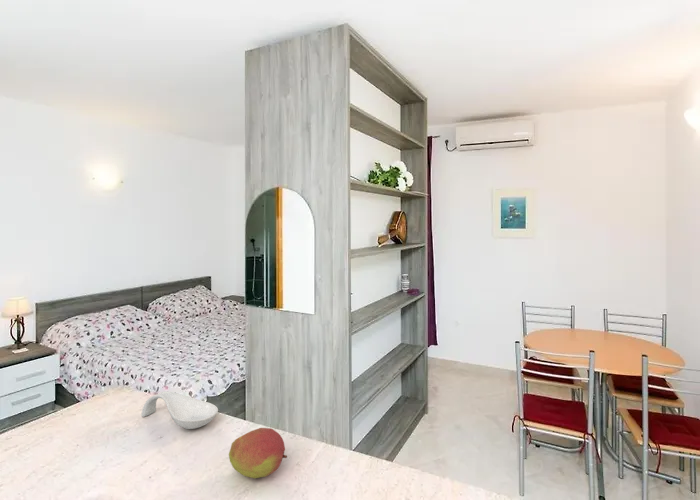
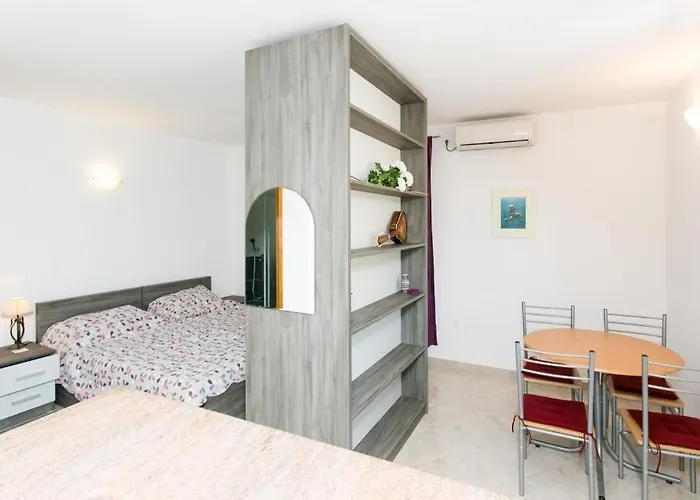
- spoon rest [140,391,219,430]
- fruit [228,427,288,479]
